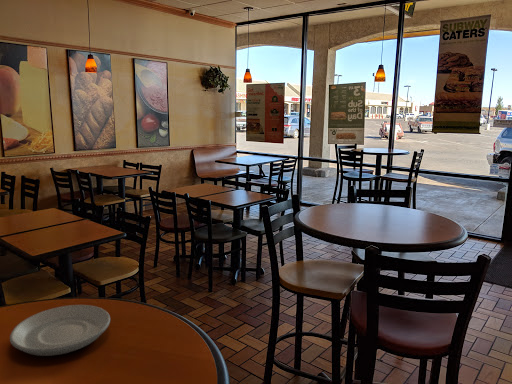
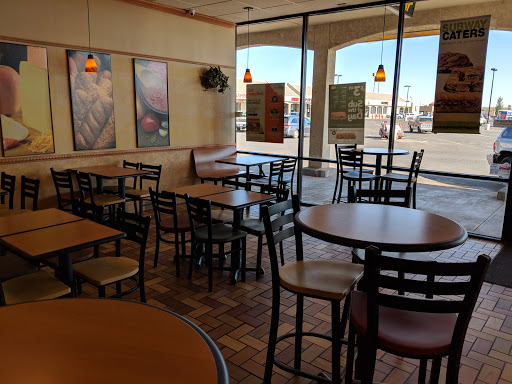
- plate [9,304,111,357]
